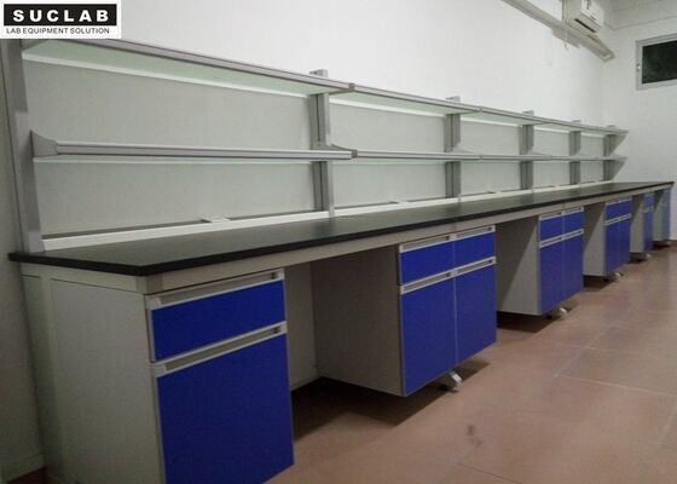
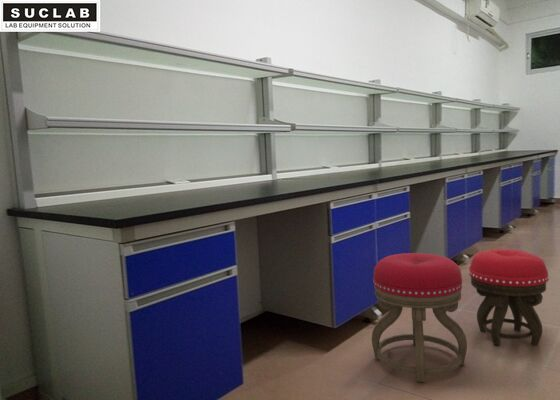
+ stool [468,248,550,346]
+ stool [371,252,468,383]
